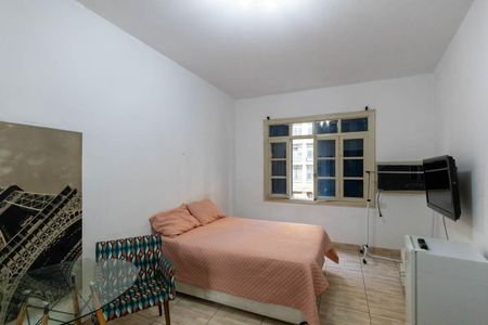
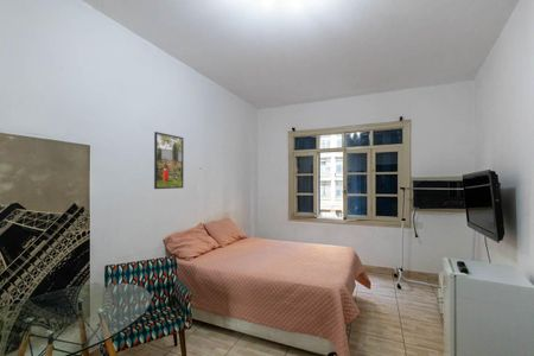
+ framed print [153,131,185,190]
